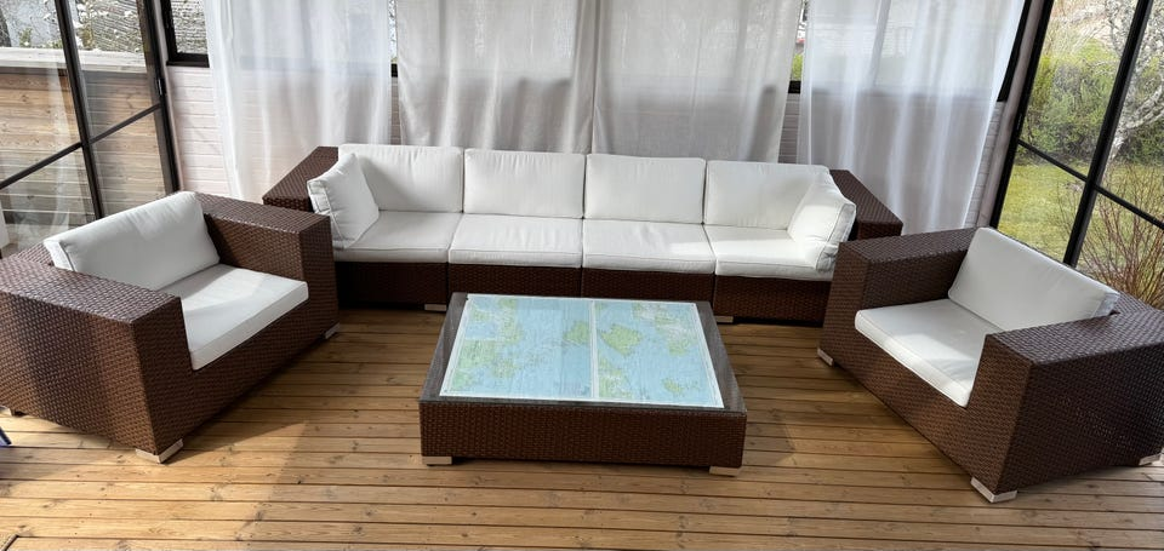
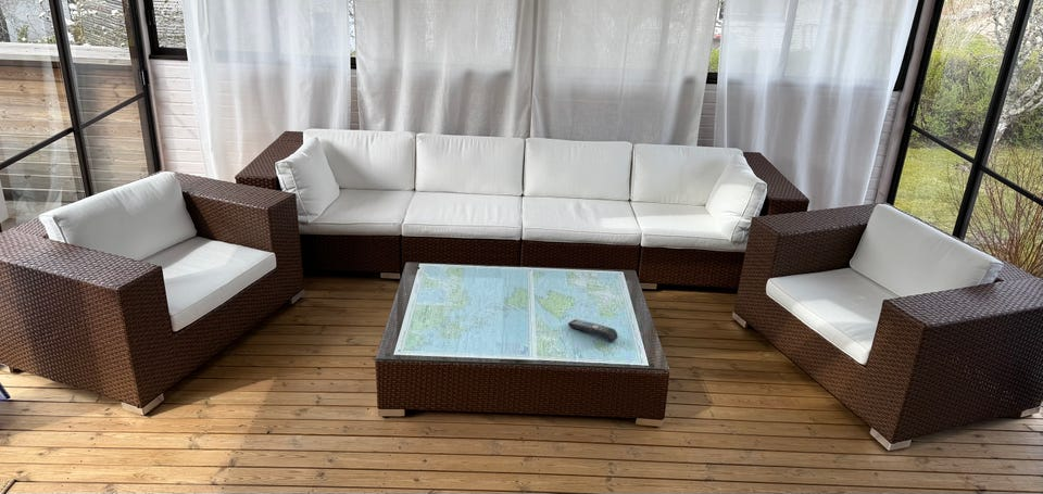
+ remote control [567,318,618,343]
